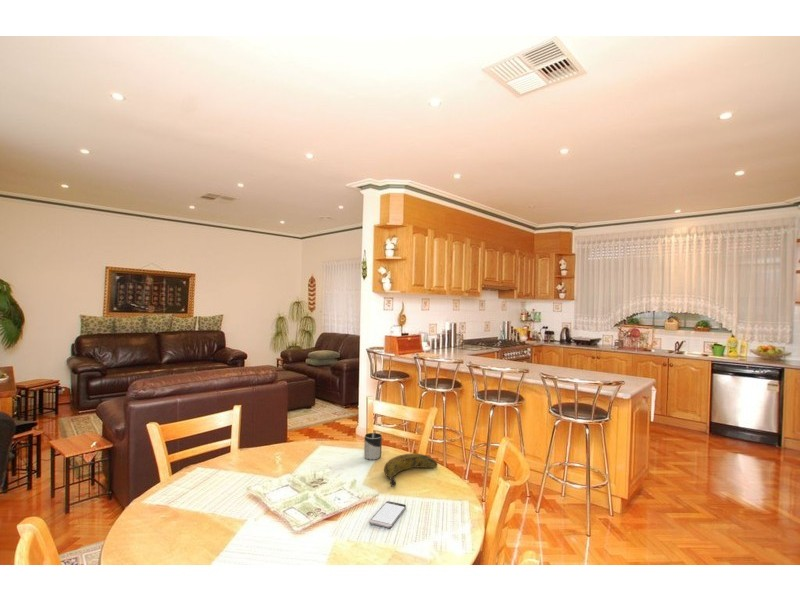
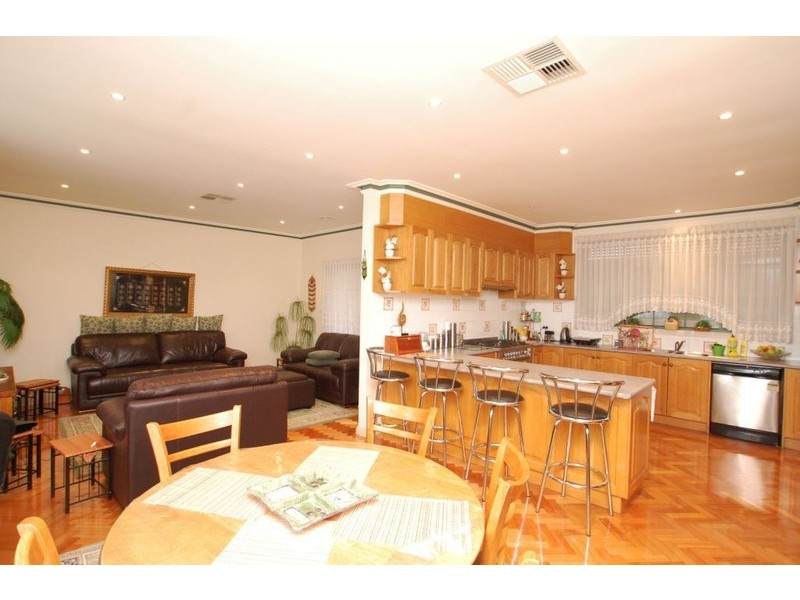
- smartphone [369,500,407,529]
- cup [363,432,383,461]
- banana [383,452,439,488]
